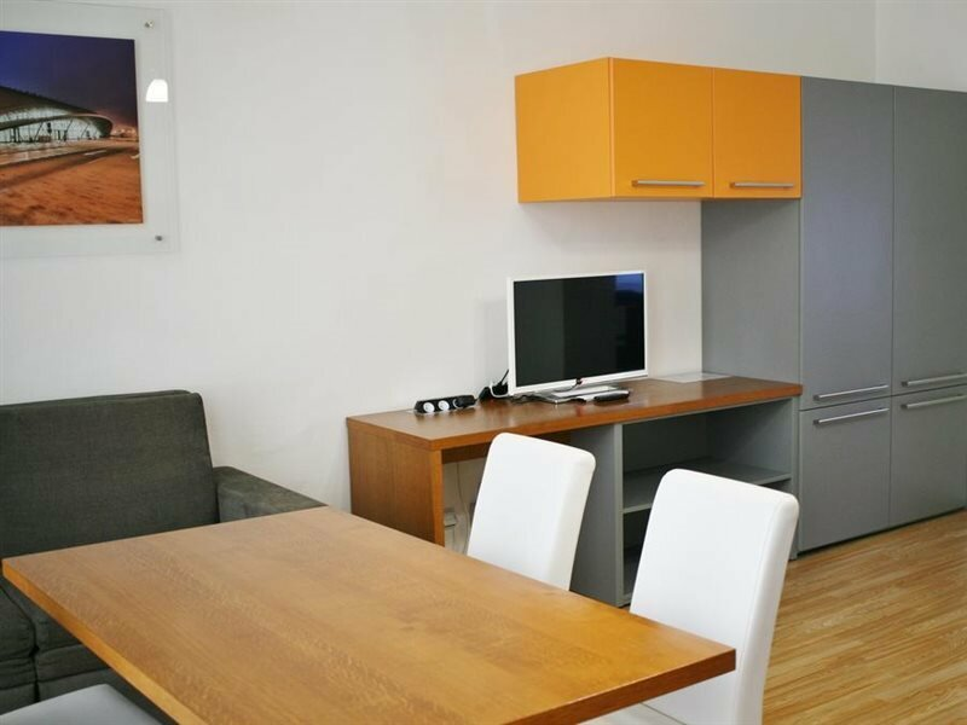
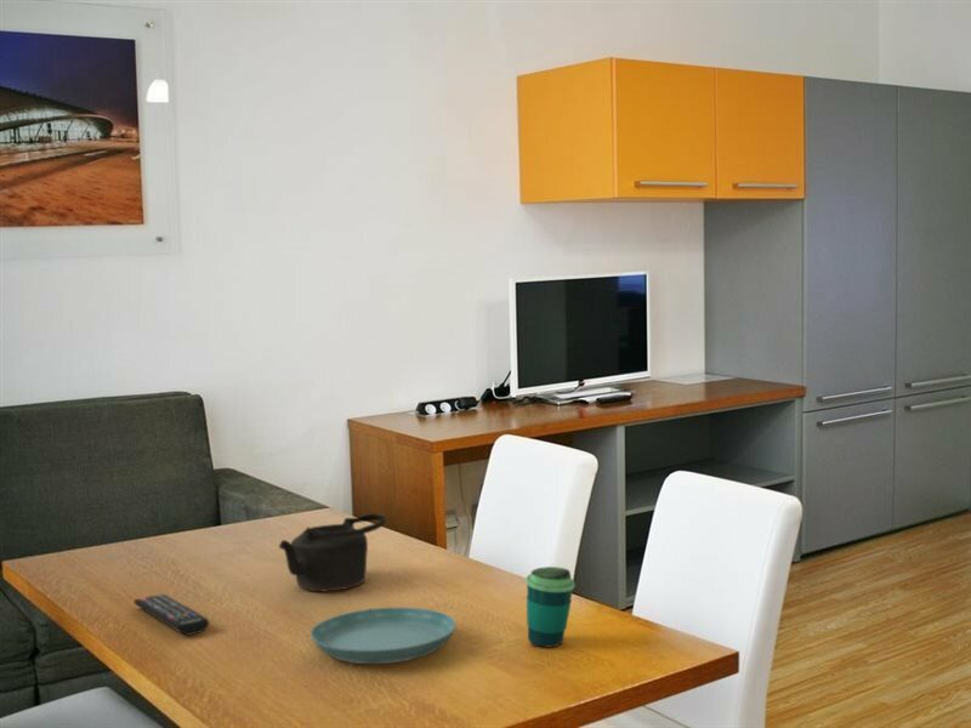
+ teapot [278,513,387,592]
+ cup [524,565,577,648]
+ remote control [132,593,210,636]
+ saucer [310,607,458,665]
